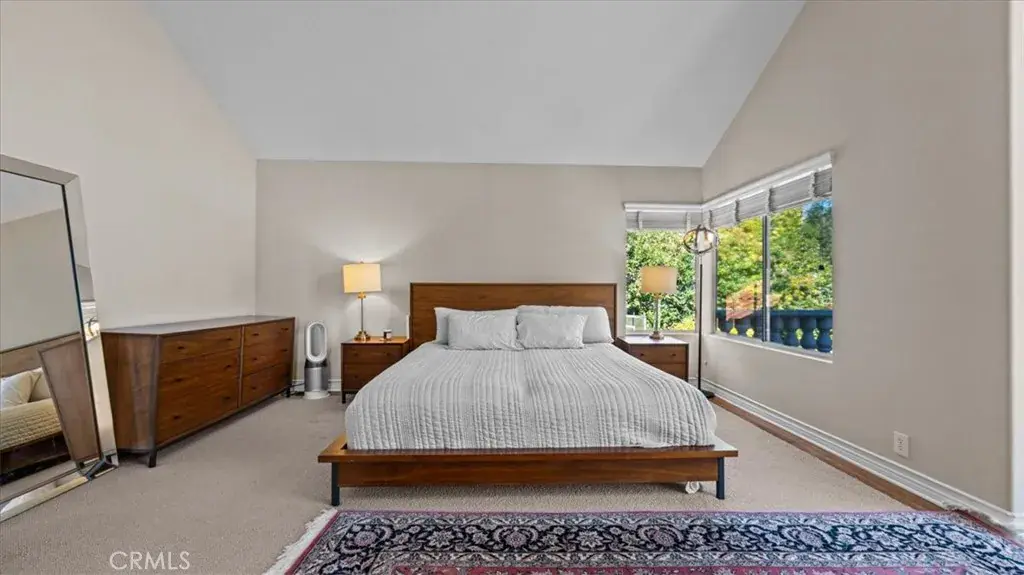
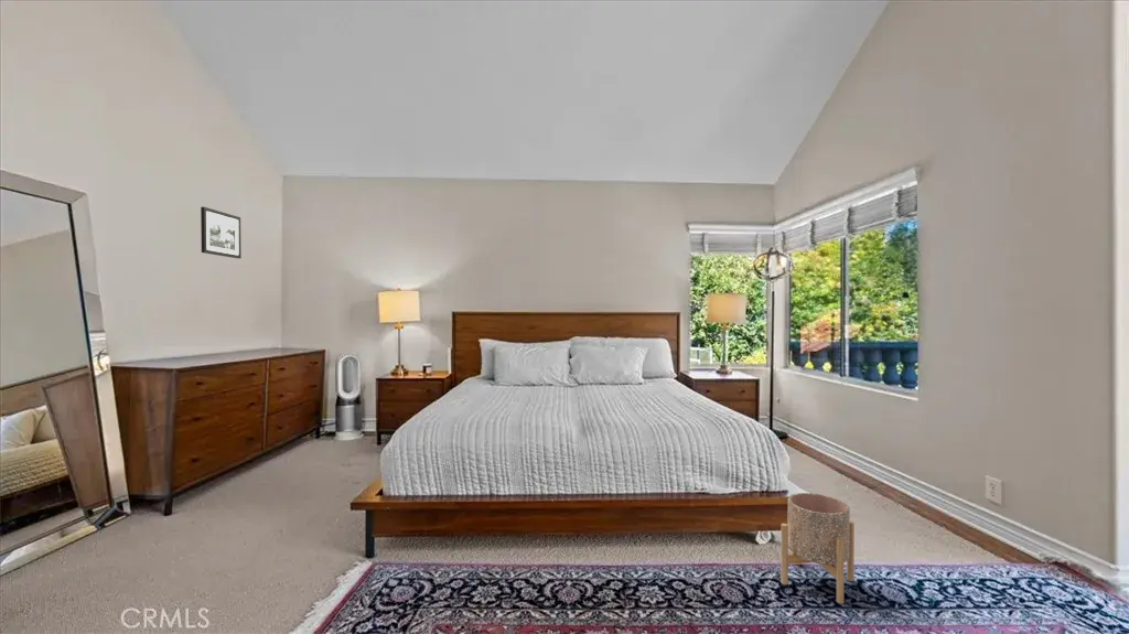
+ planter [779,492,856,605]
+ picture frame [200,206,243,259]
